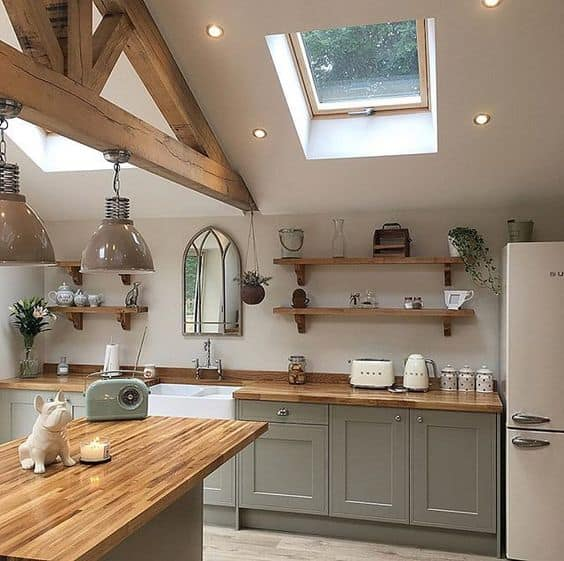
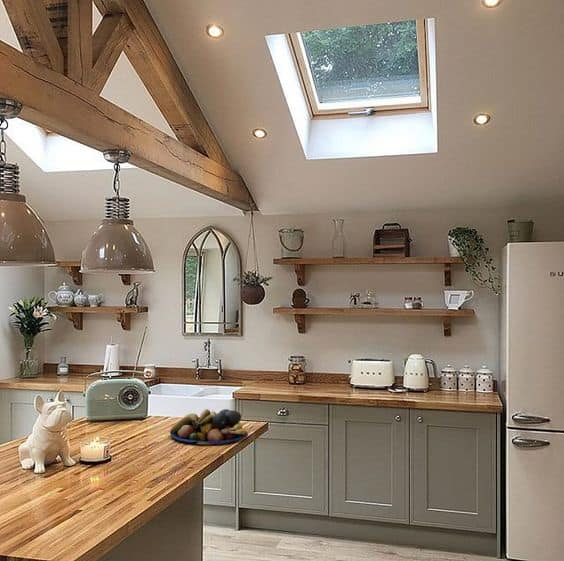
+ fruit bowl [169,408,249,444]
